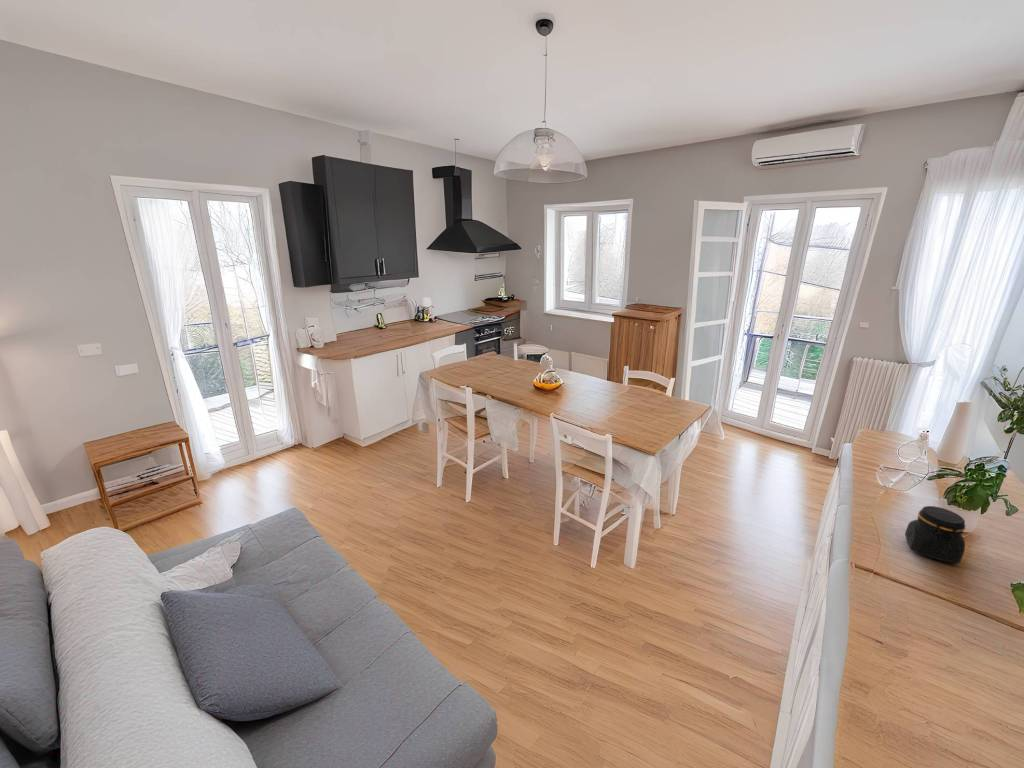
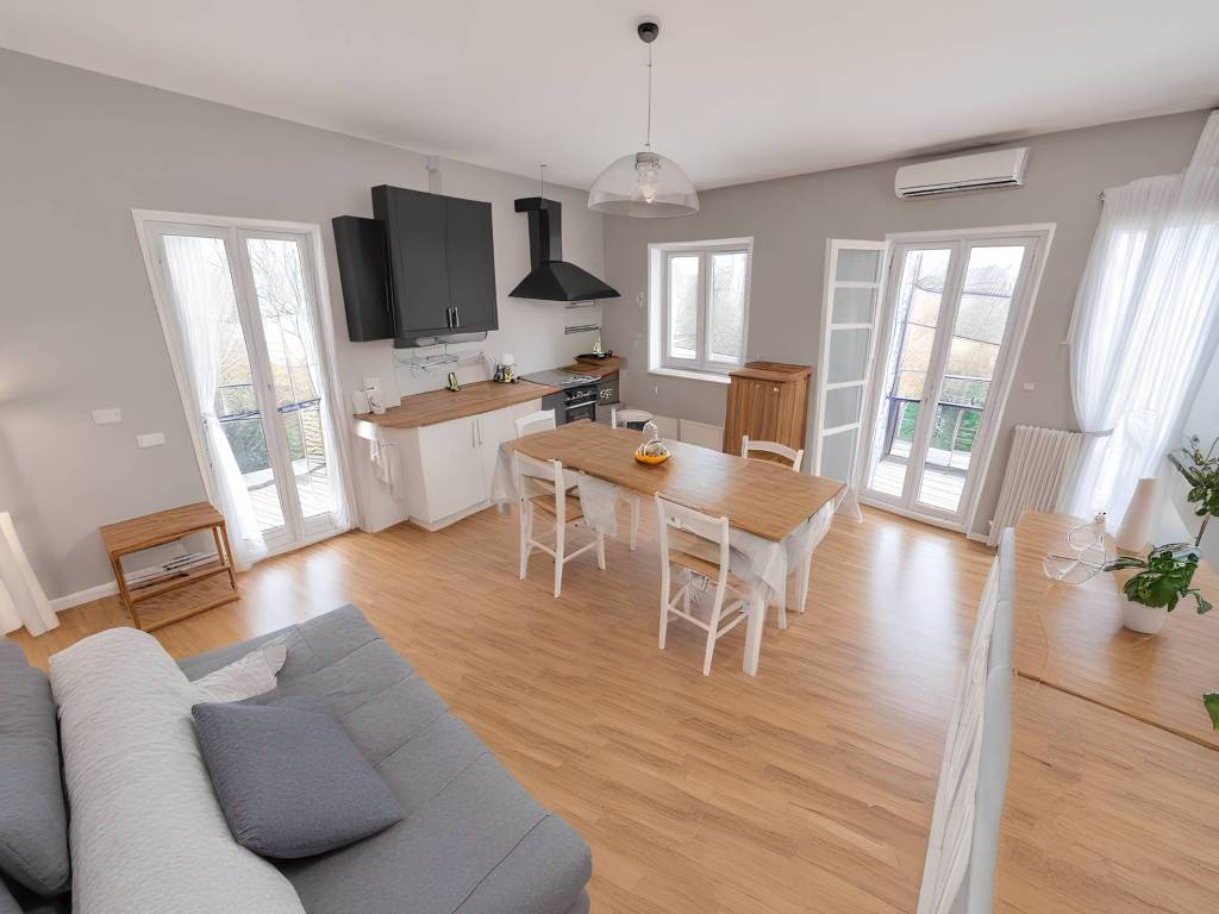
- jar [904,505,966,565]
